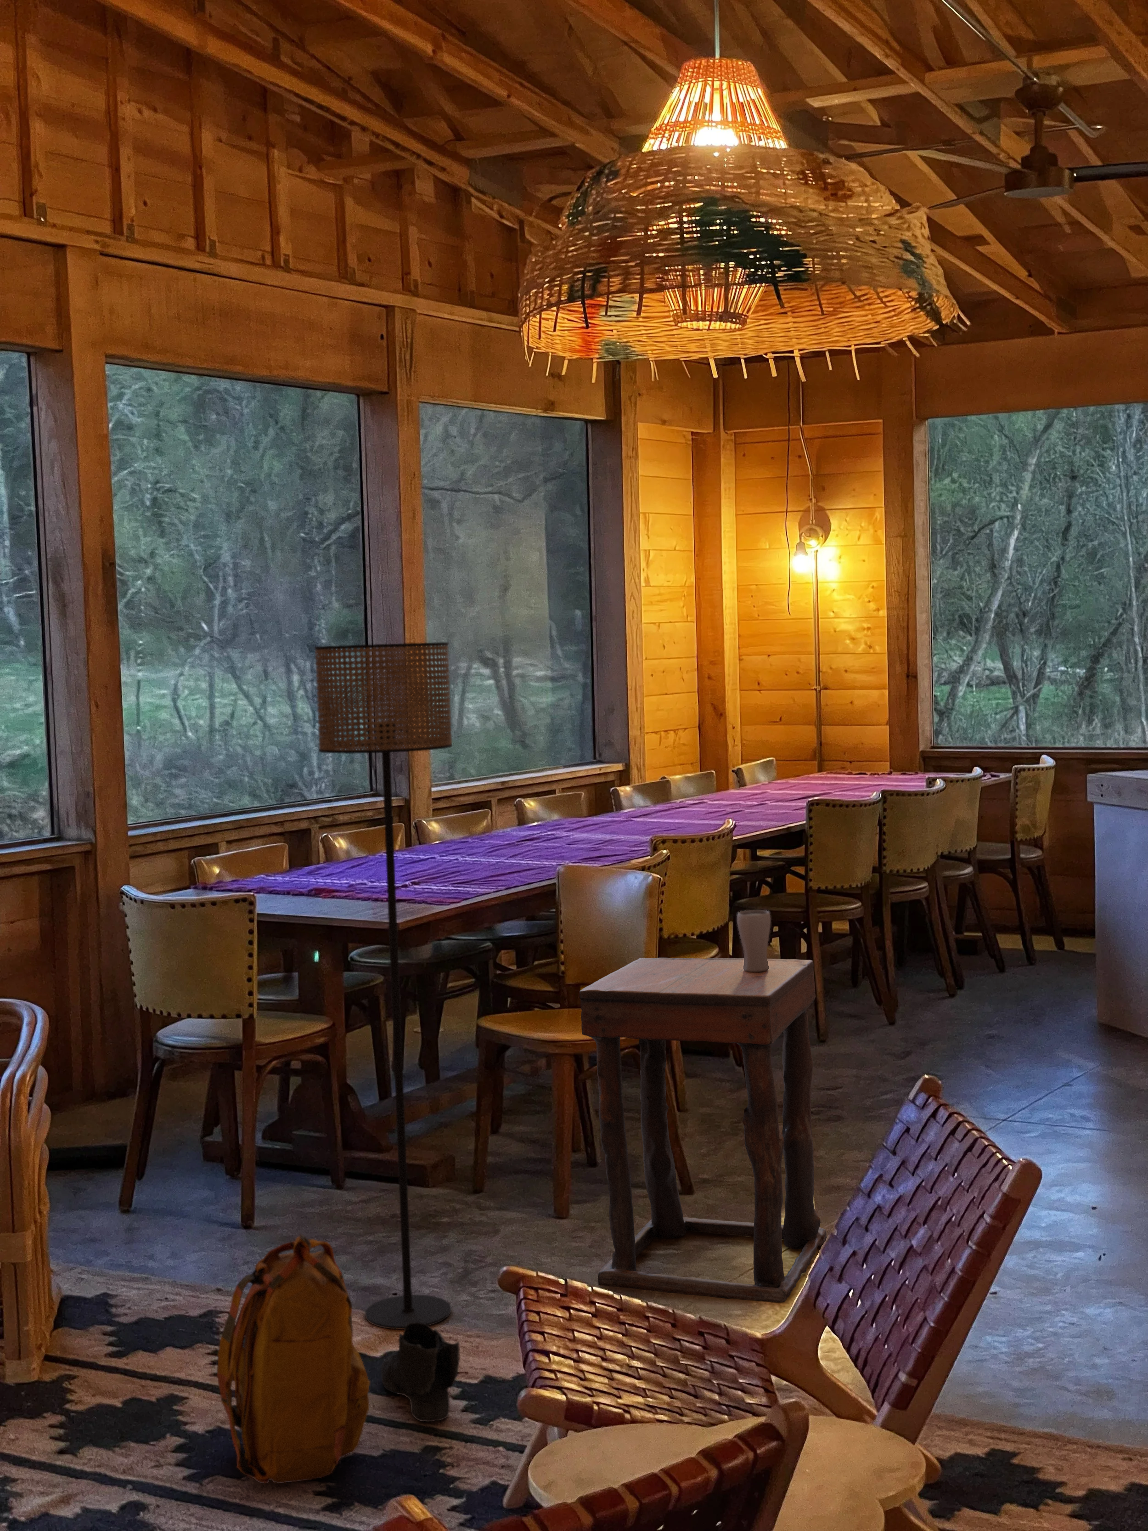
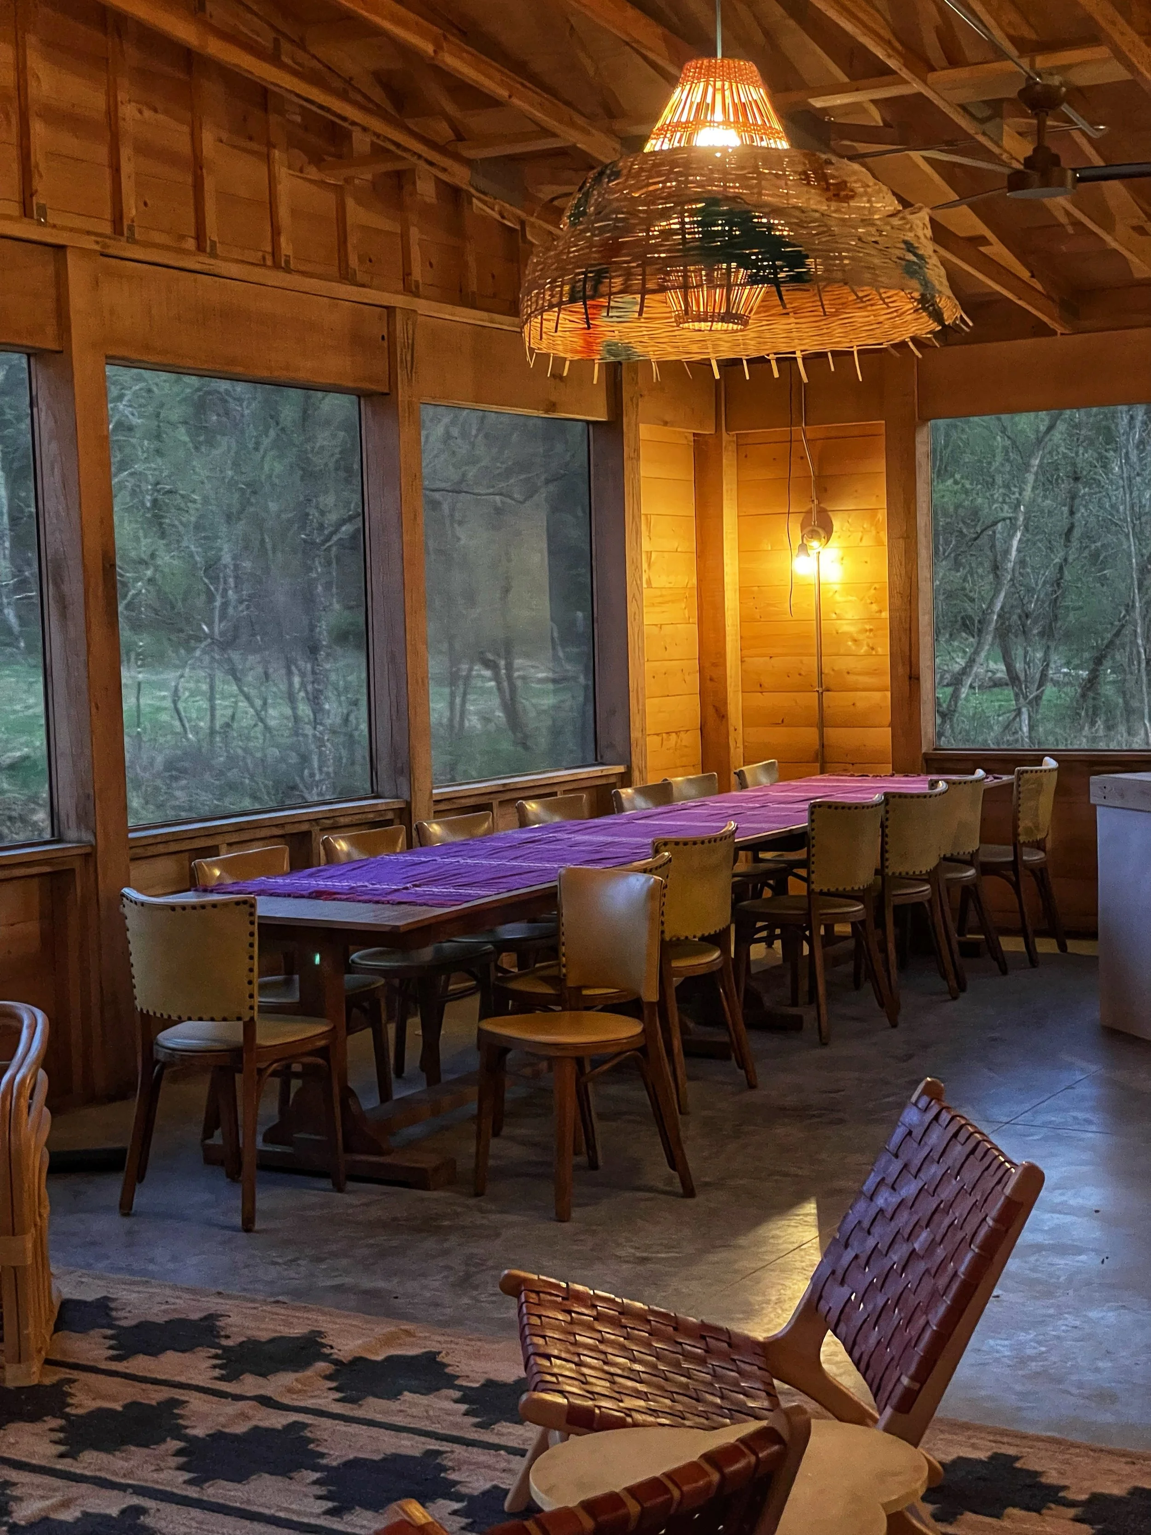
- side table [579,957,827,1303]
- floor lamp [314,642,452,1330]
- backpack [216,1233,370,1484]
- sneaker [380,1322,461,1422]
- drinking glass [737,910,771,972]
